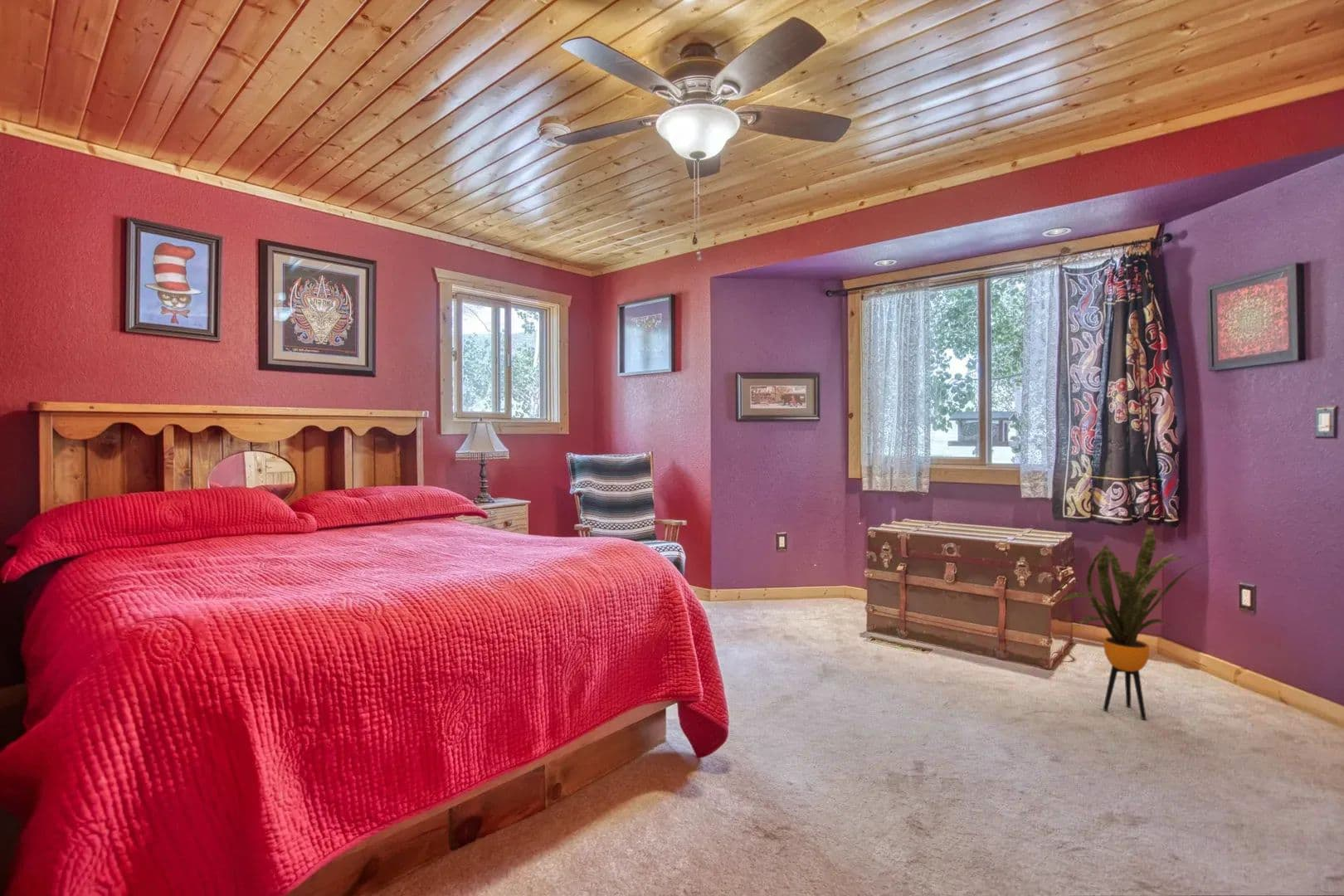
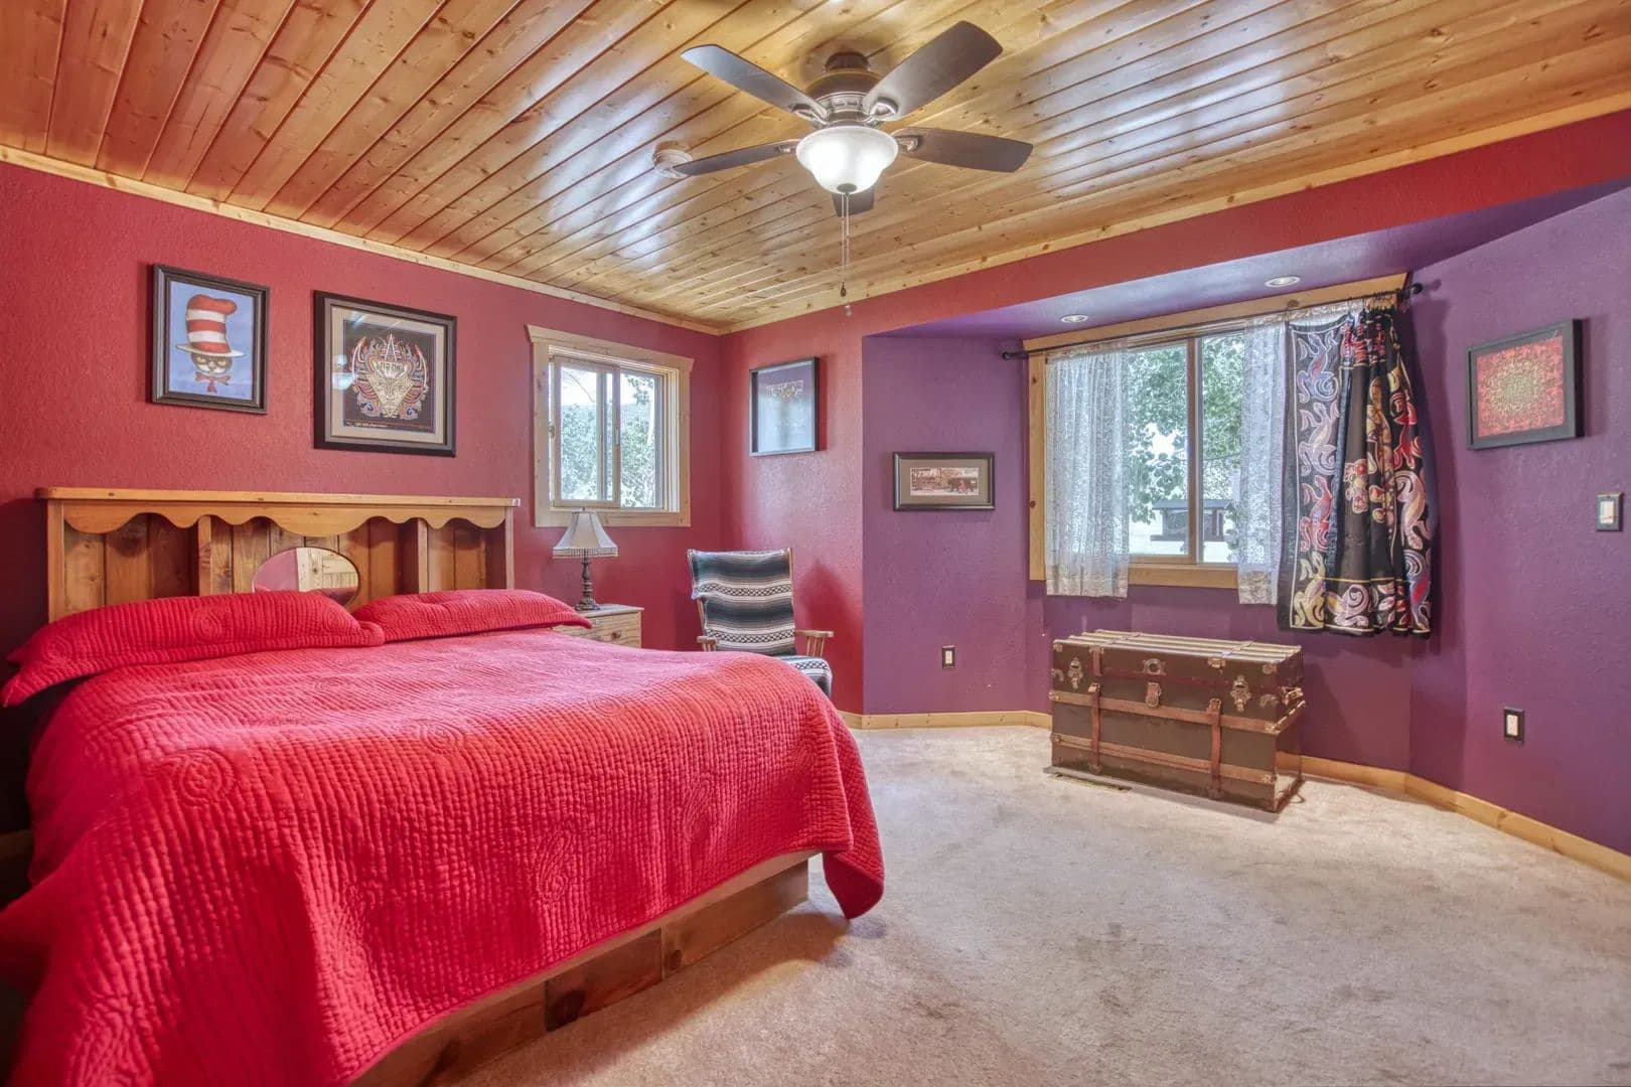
- house plant [1060,525,1214,720]
